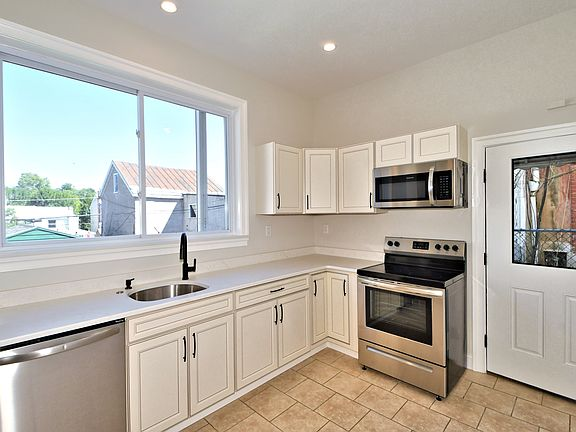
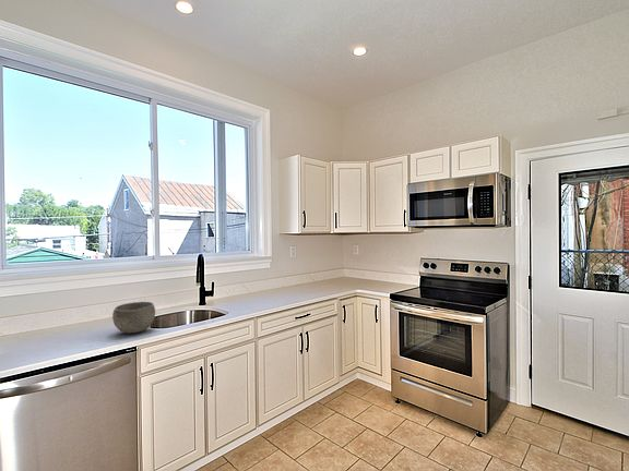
+ bowl [111,301,156,335]
